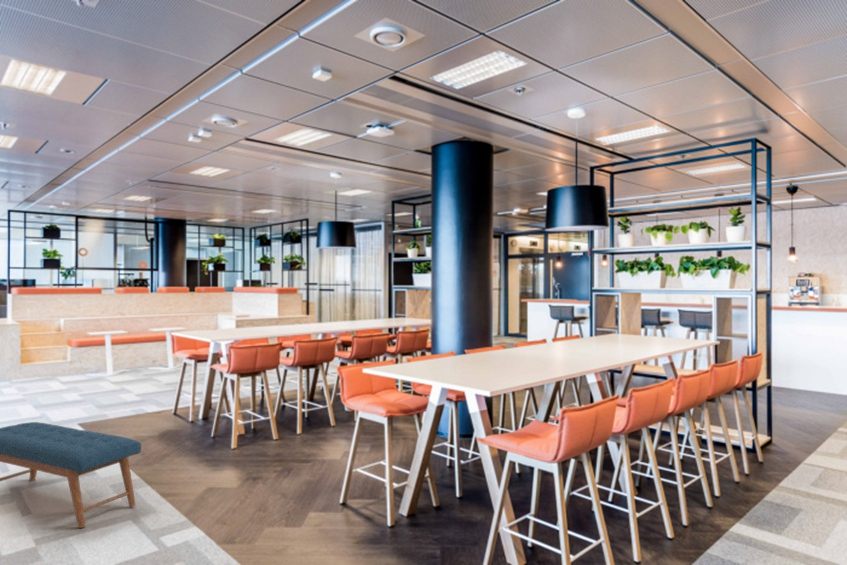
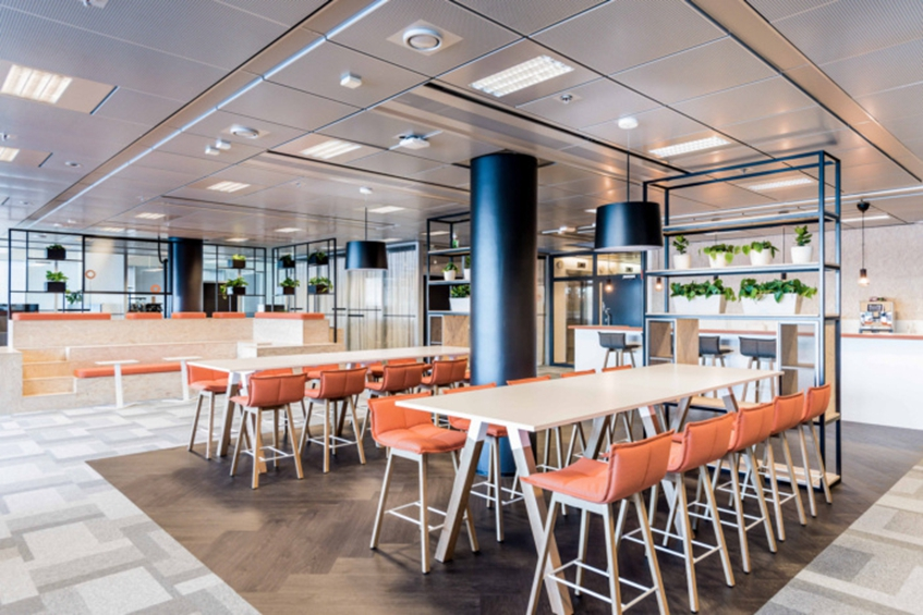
- bench [0,421,142,529]
